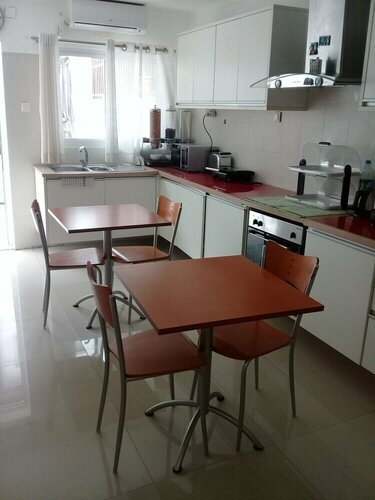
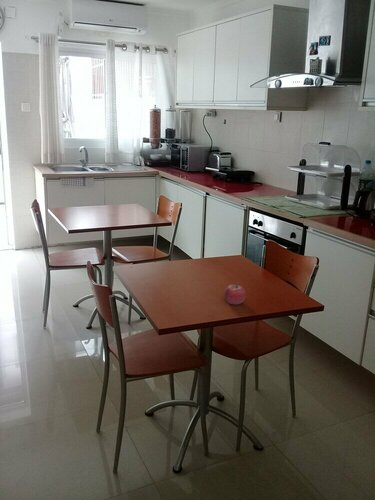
+ fruit [223,282,247,305]
